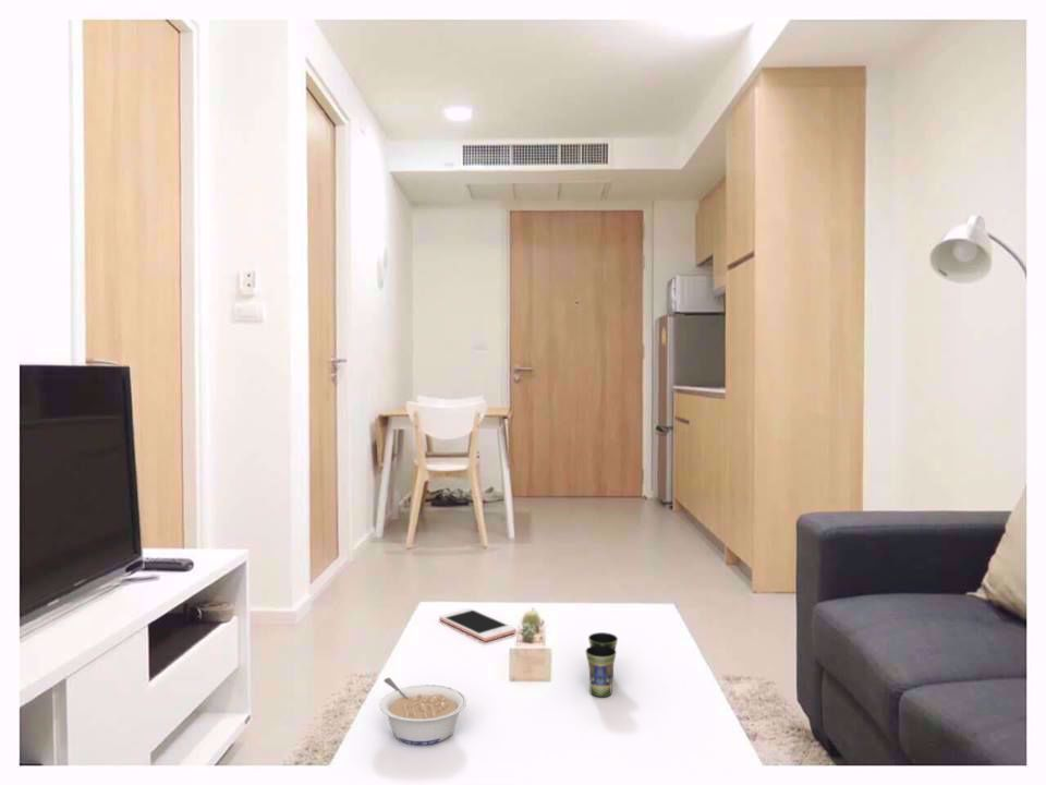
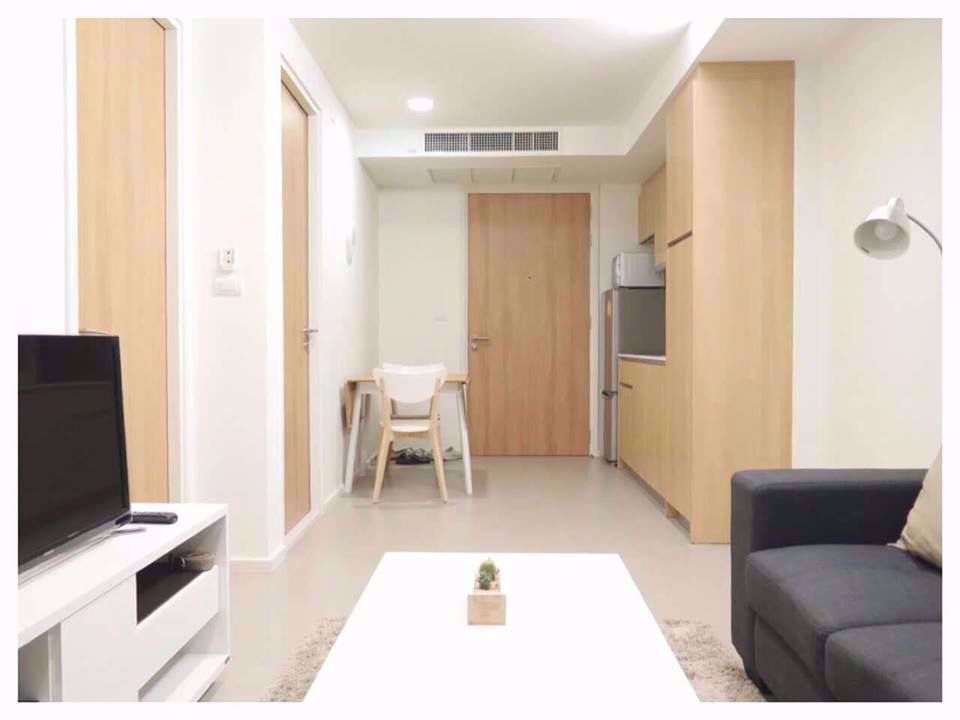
- cell phone [438,607,516,642]
- legume [378,677,467,746]
- cup [585,631,619,698]
